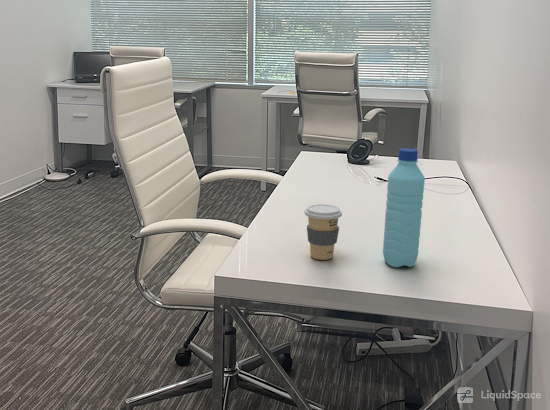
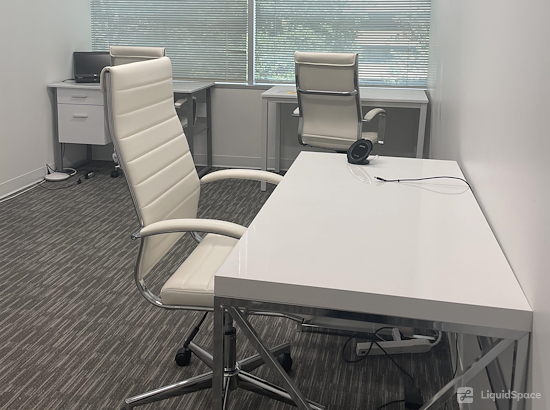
- coffee cup [304,203,343,261]
- water bottle [382,147,426,268]
